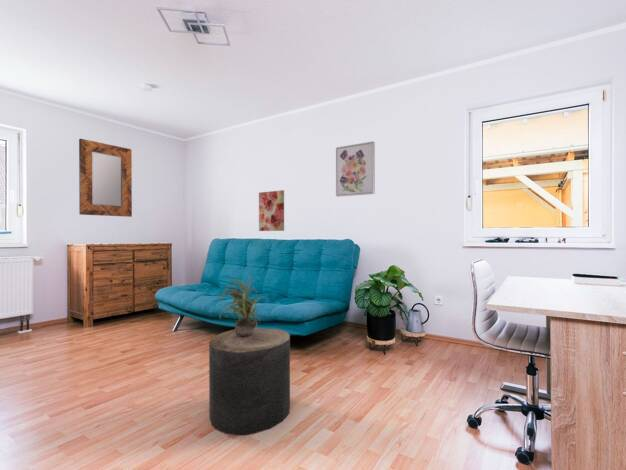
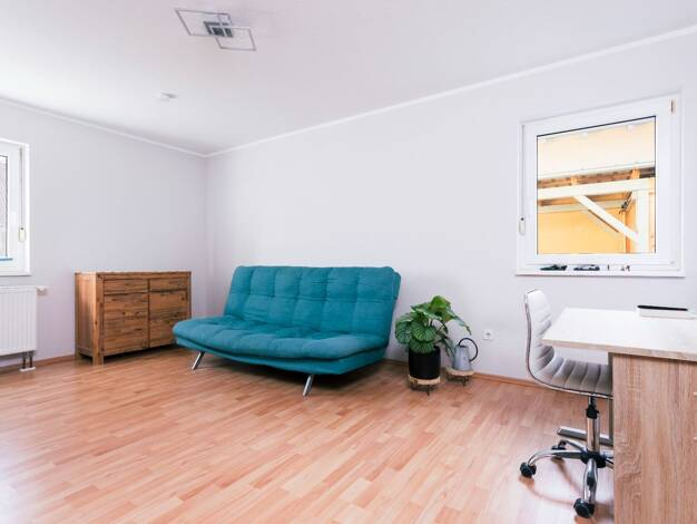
- potted plant [217,276,268,336]
- stool [208,327,291,436]
- home mirror [78,138,133,218]
- wall art [335,140,376,198]
- wall art [258,189,285,232]
